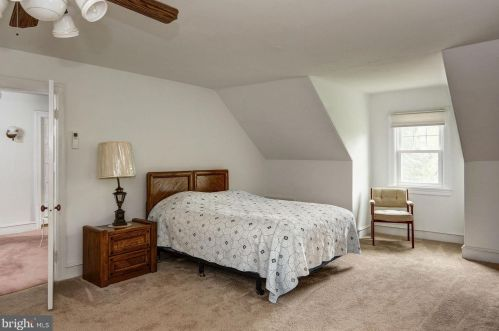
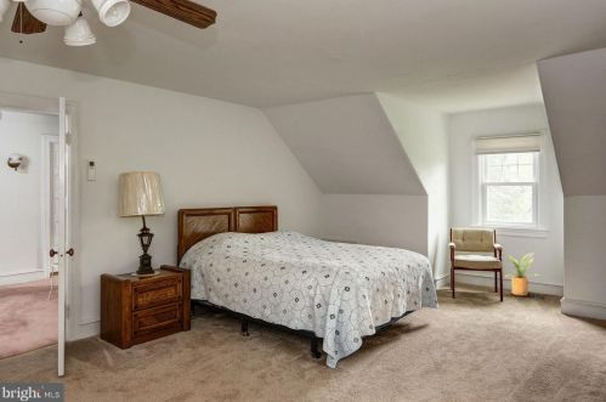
+ house plant [502,251,540,296]
